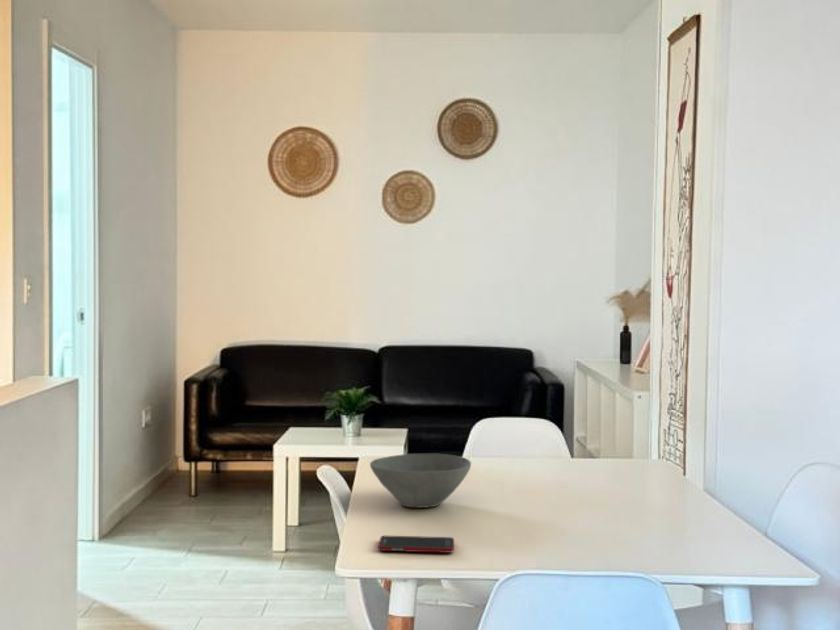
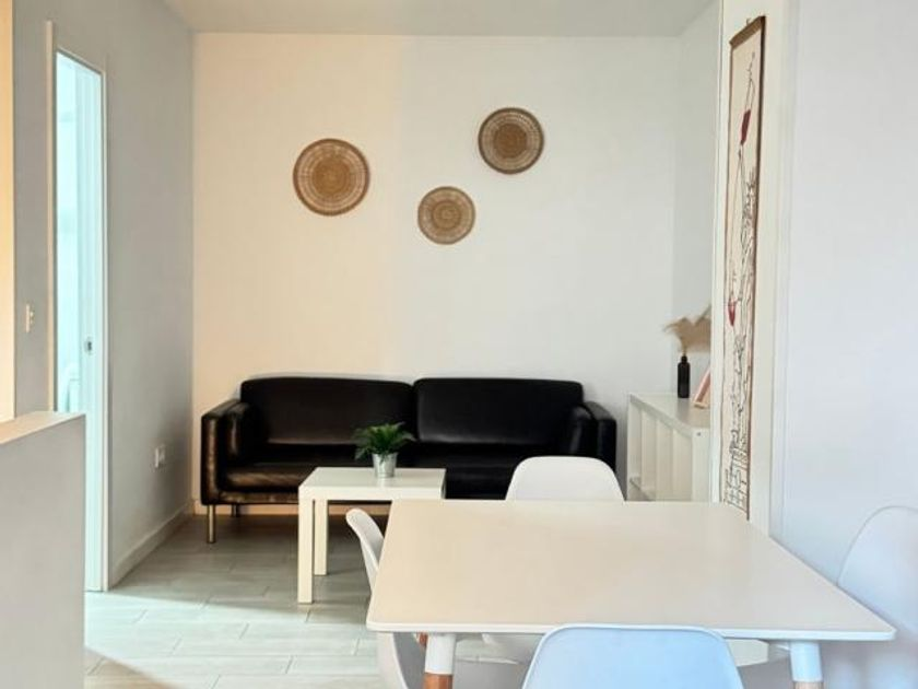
- bowl [369,453,472,509]
- cell phone [377,535,455,554]
